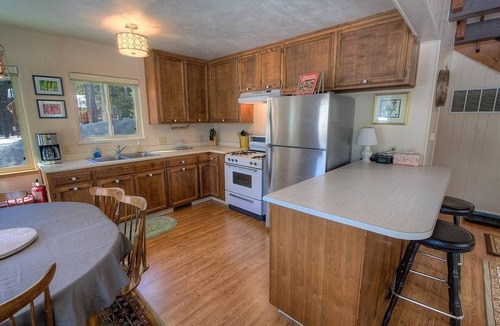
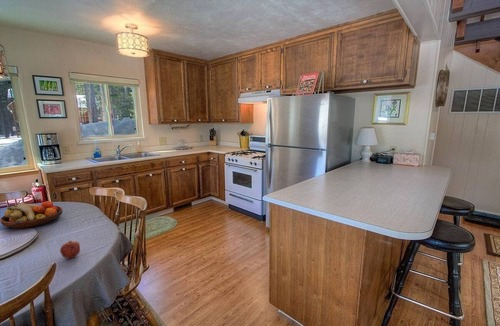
+ fruit bowl [0,200,64,230]
+ apple [59,240,81,259]
